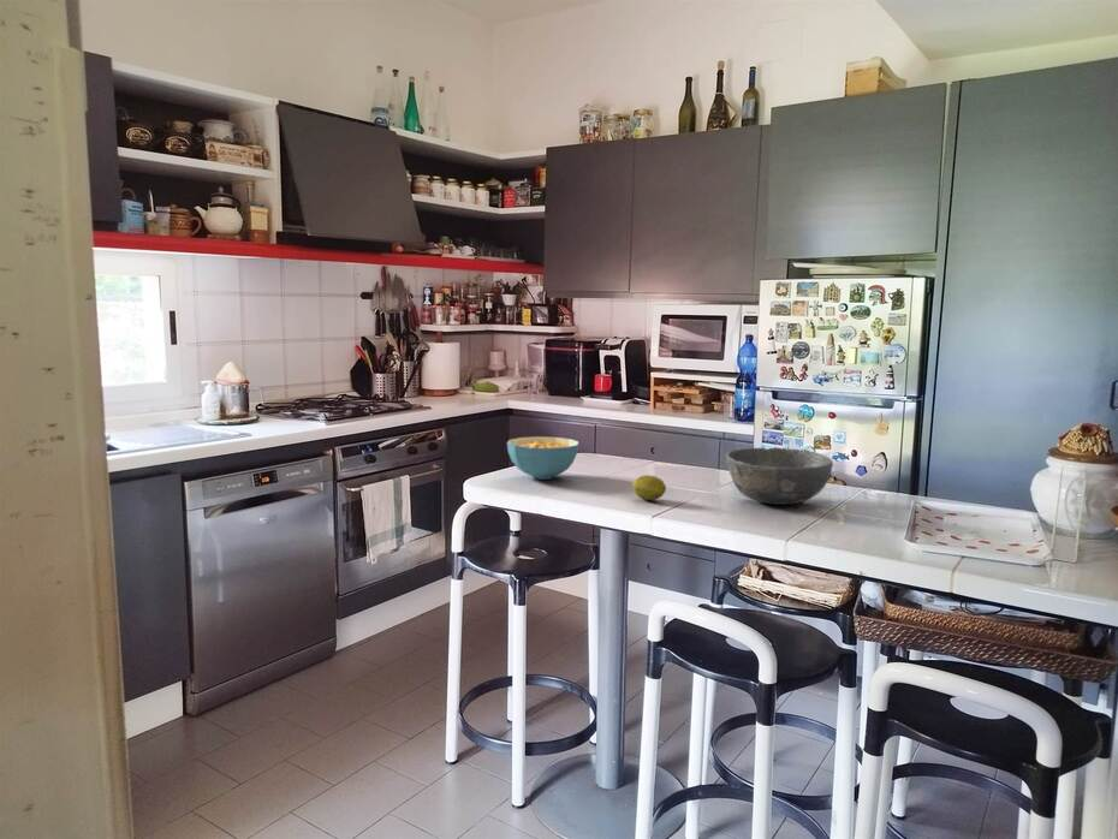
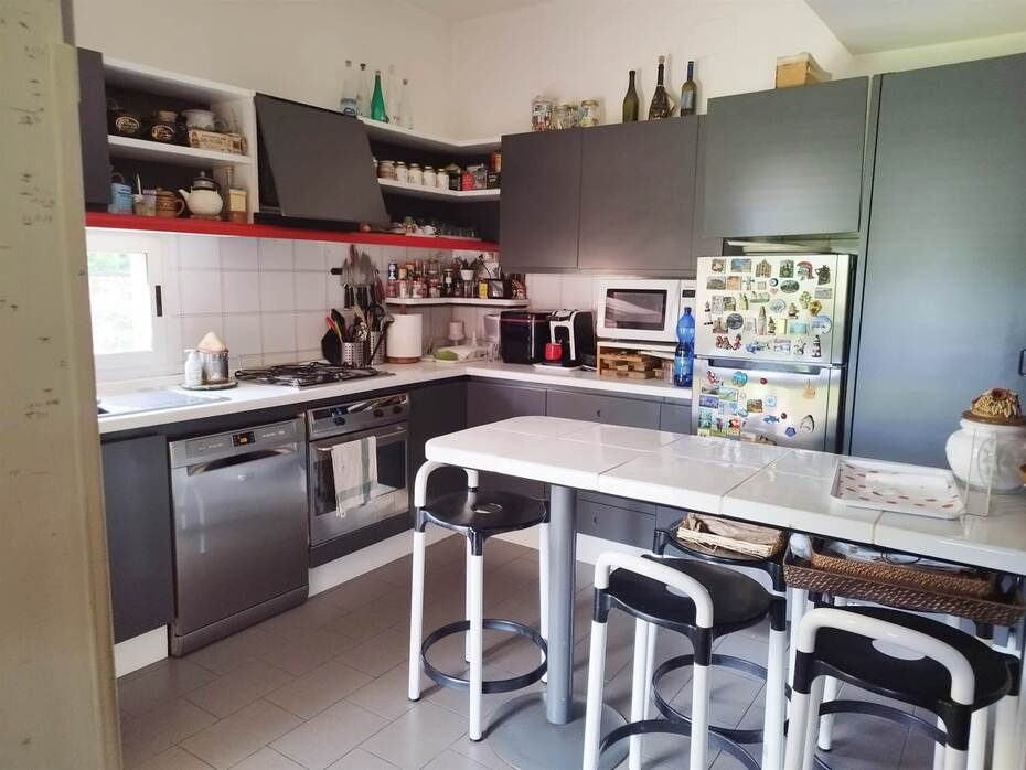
- bowl [725,446,834,506]
- cereal bowl [506,435,579,481]
- fruit [631,474,667,501]
